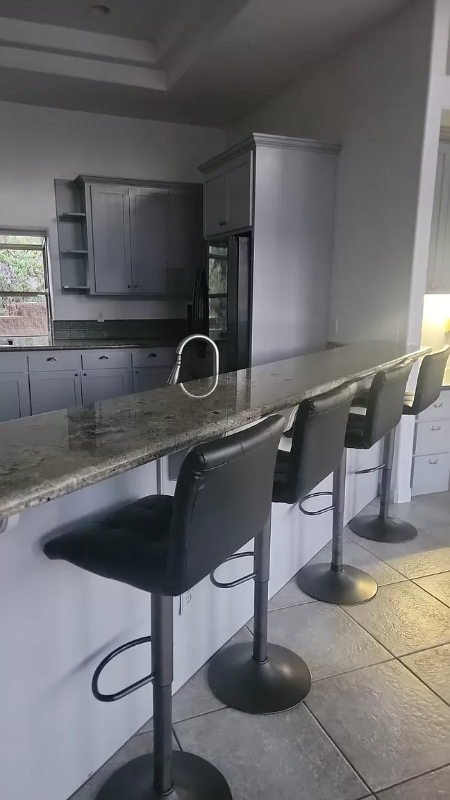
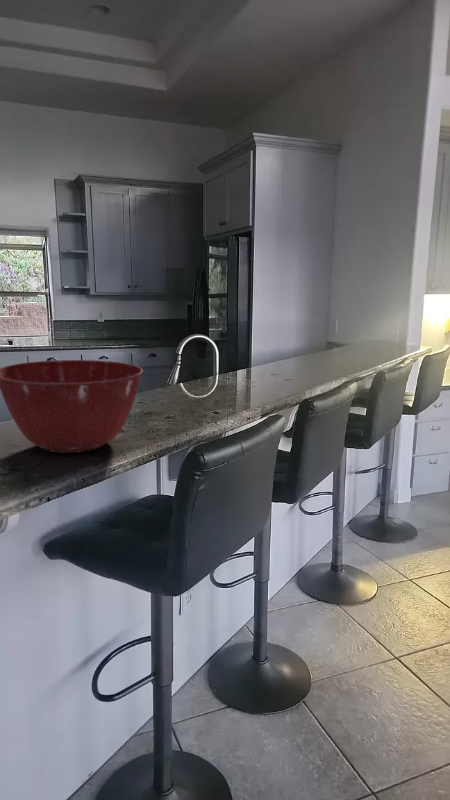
+ mixing bowl [0,359,144,454]
